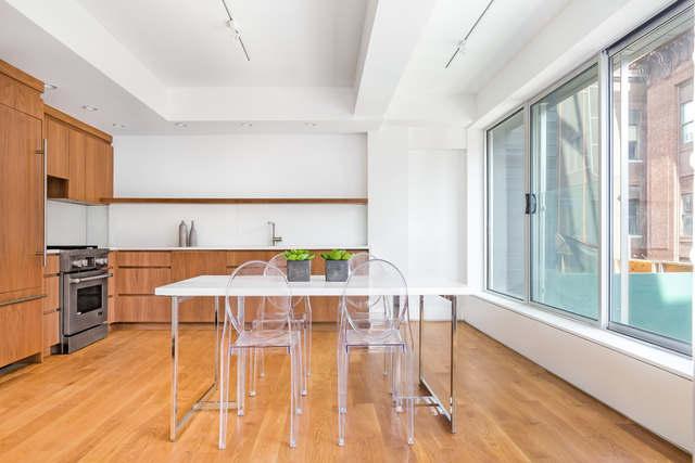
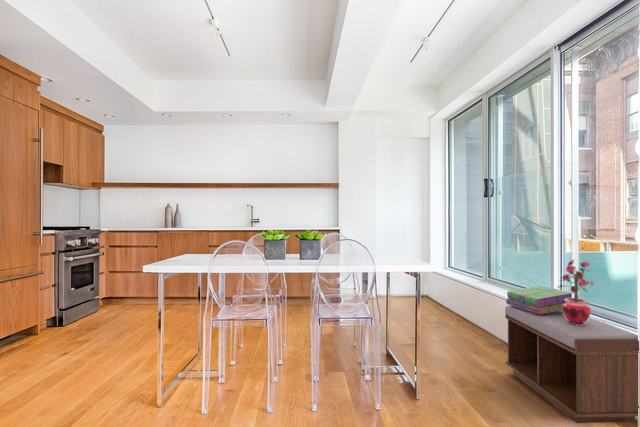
+ potted plant [556,259,596,325]
+ bench [504,305,639,424]
+ stack of books [505,285,574,314]
